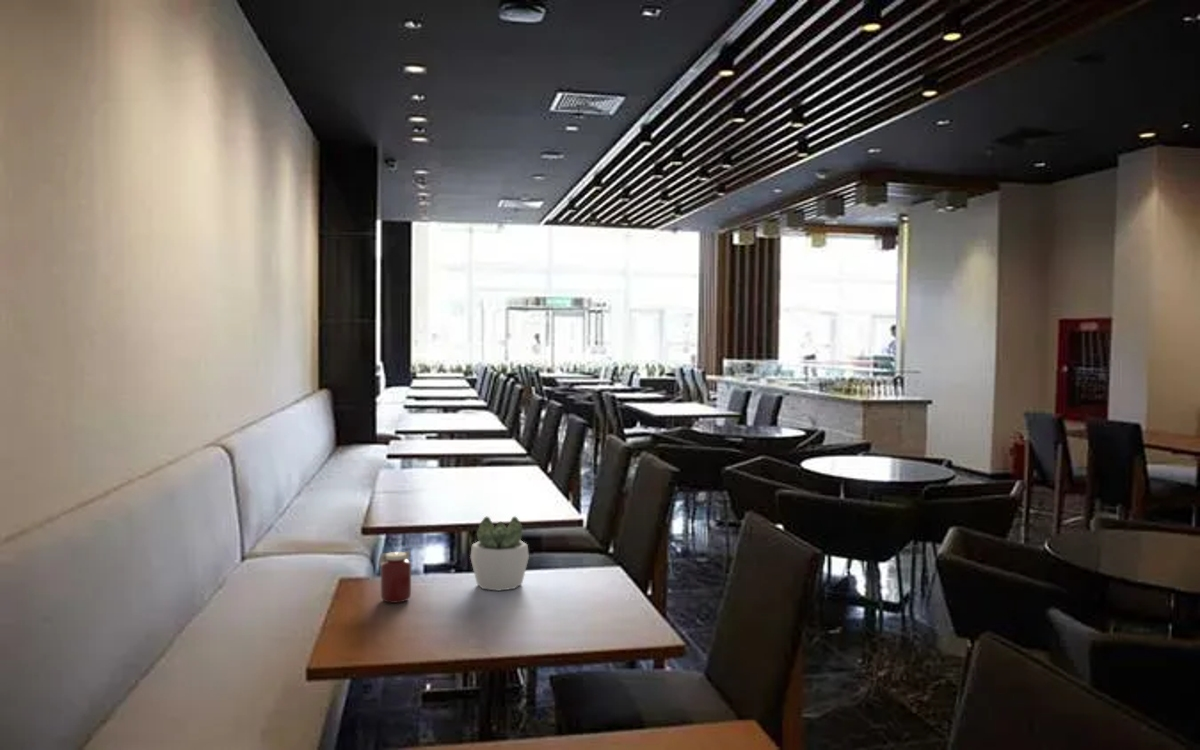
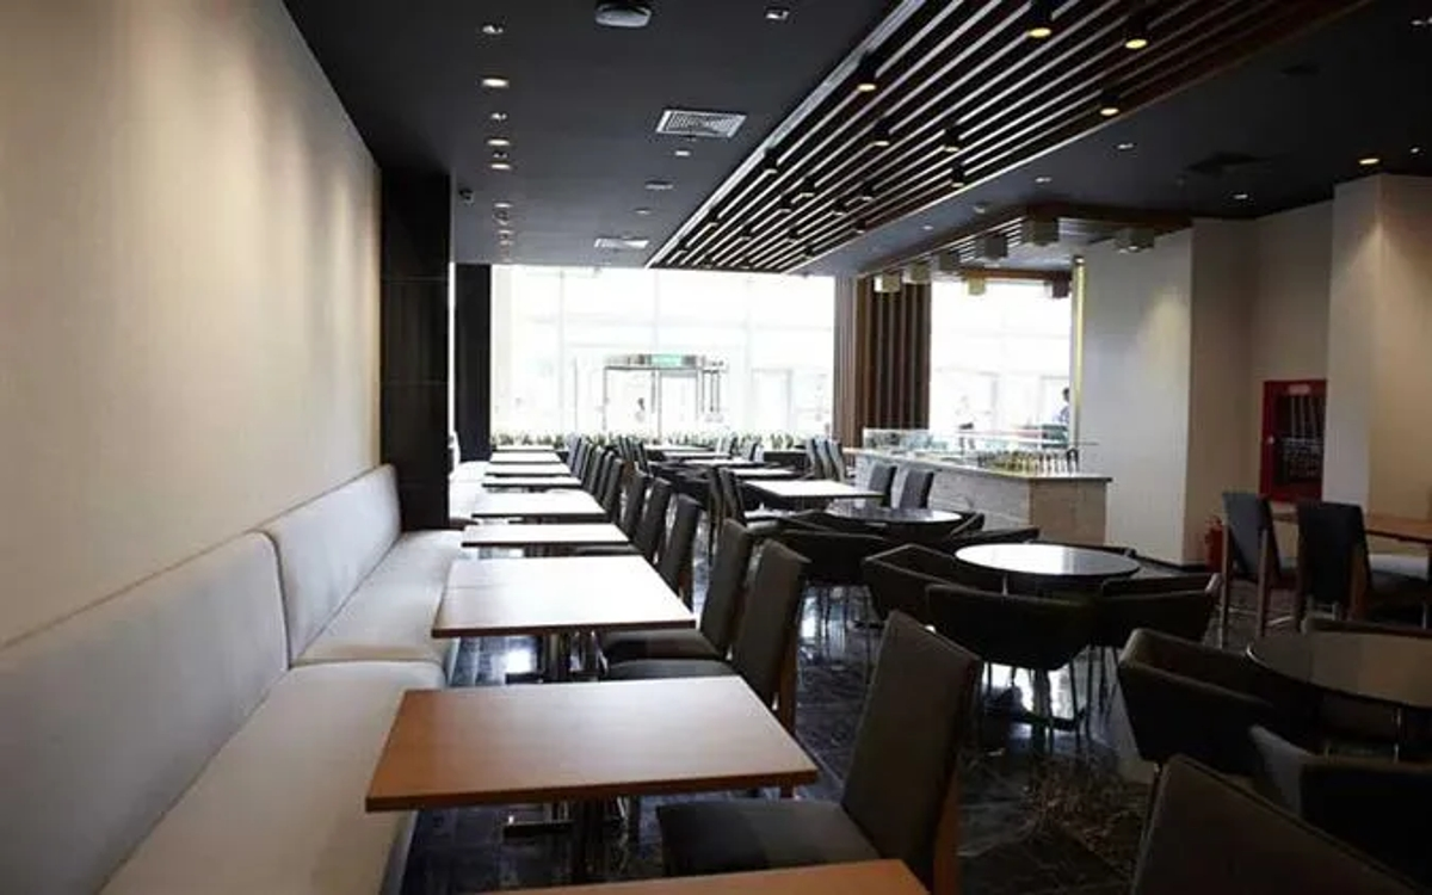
- succulent plant [469,515,530,592]
- jar [377,549,412,604]
